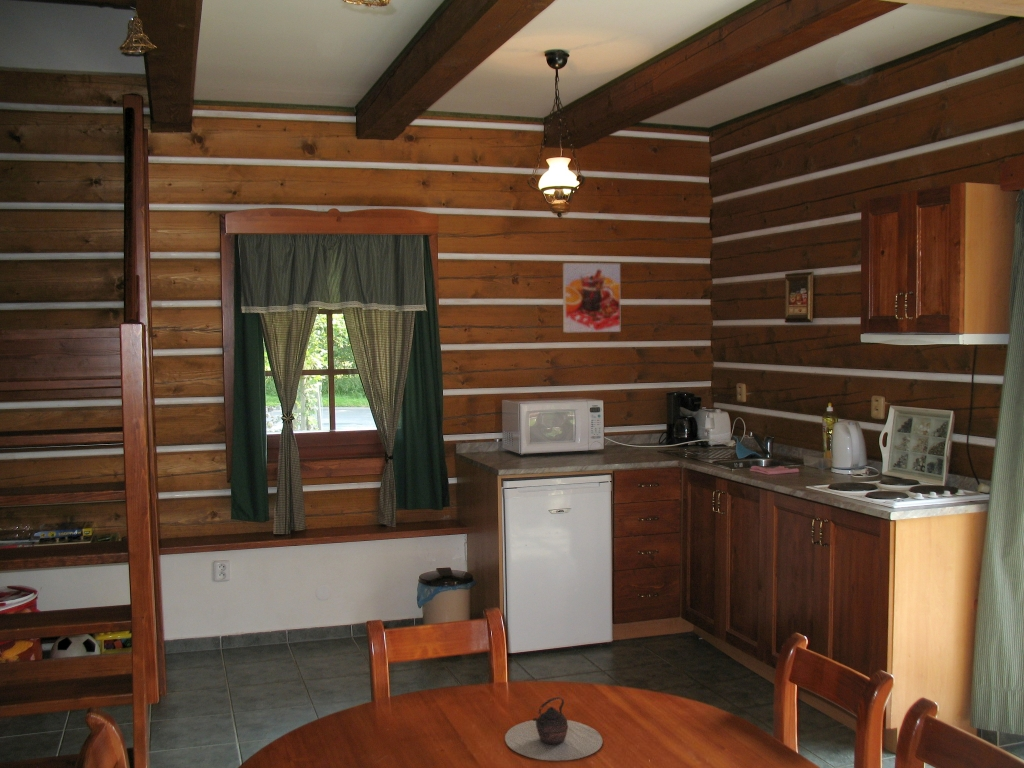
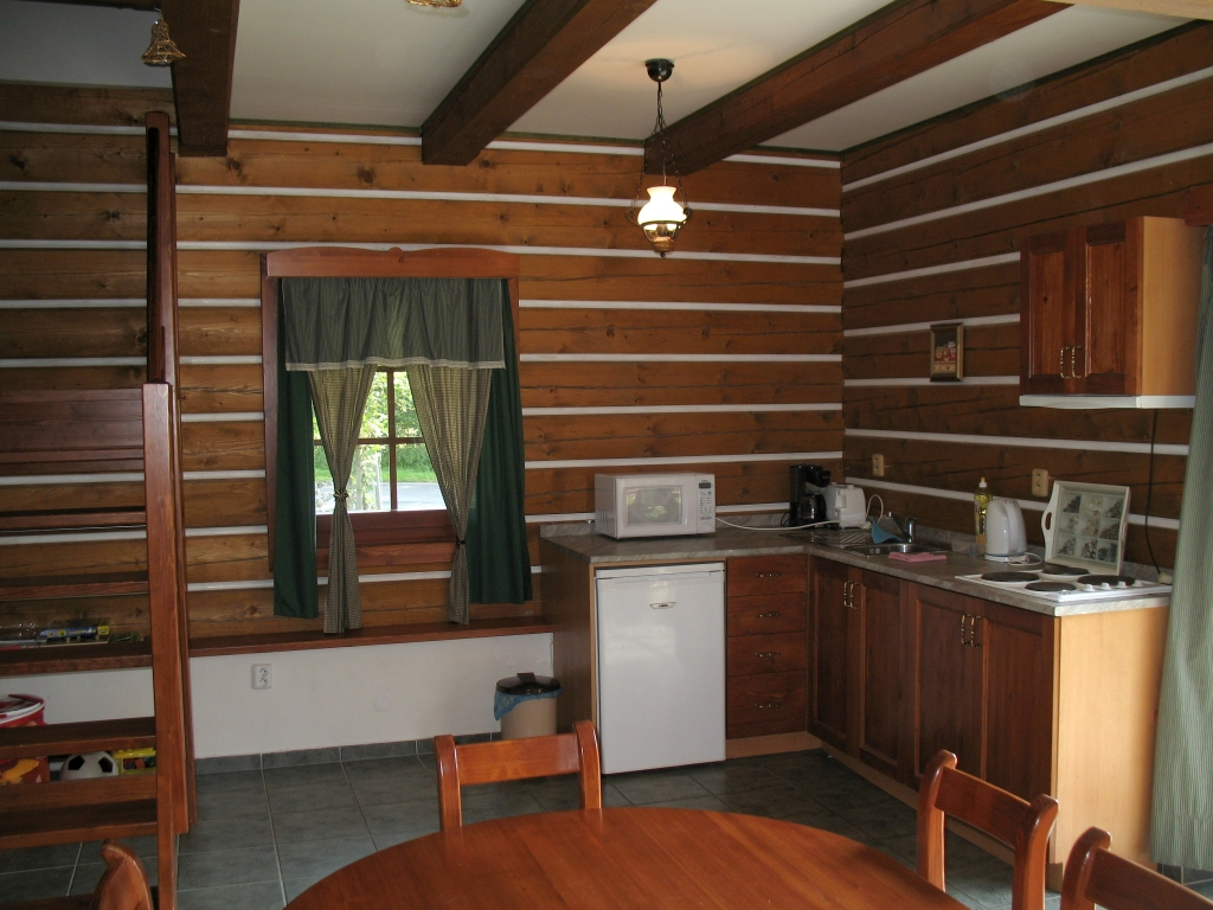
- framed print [562,262,621,333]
- teapot [504,696,604,762]
